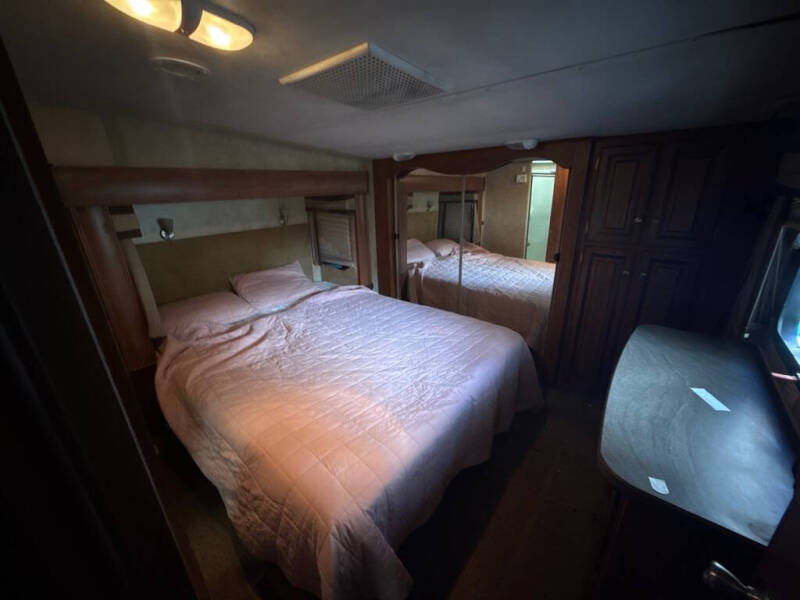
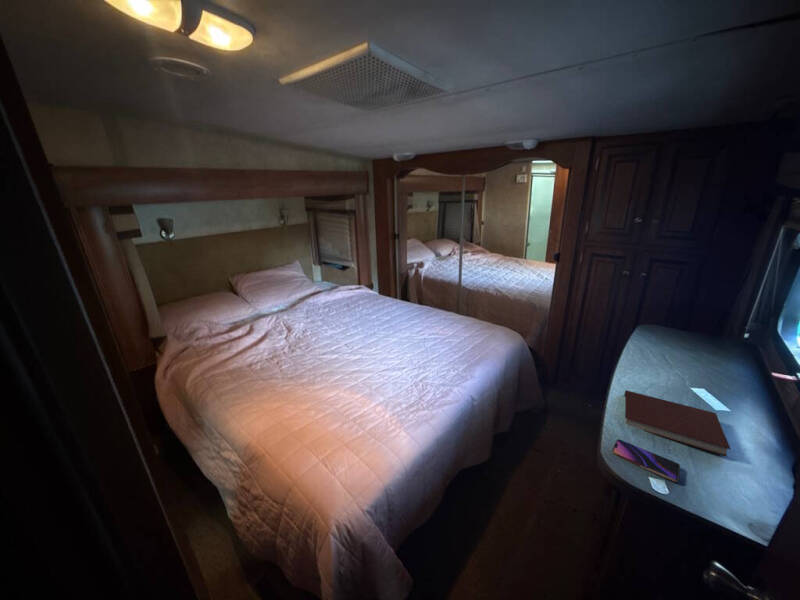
+ smartphone [612,439,681,483]
+ notebook [623,389,731,458]
